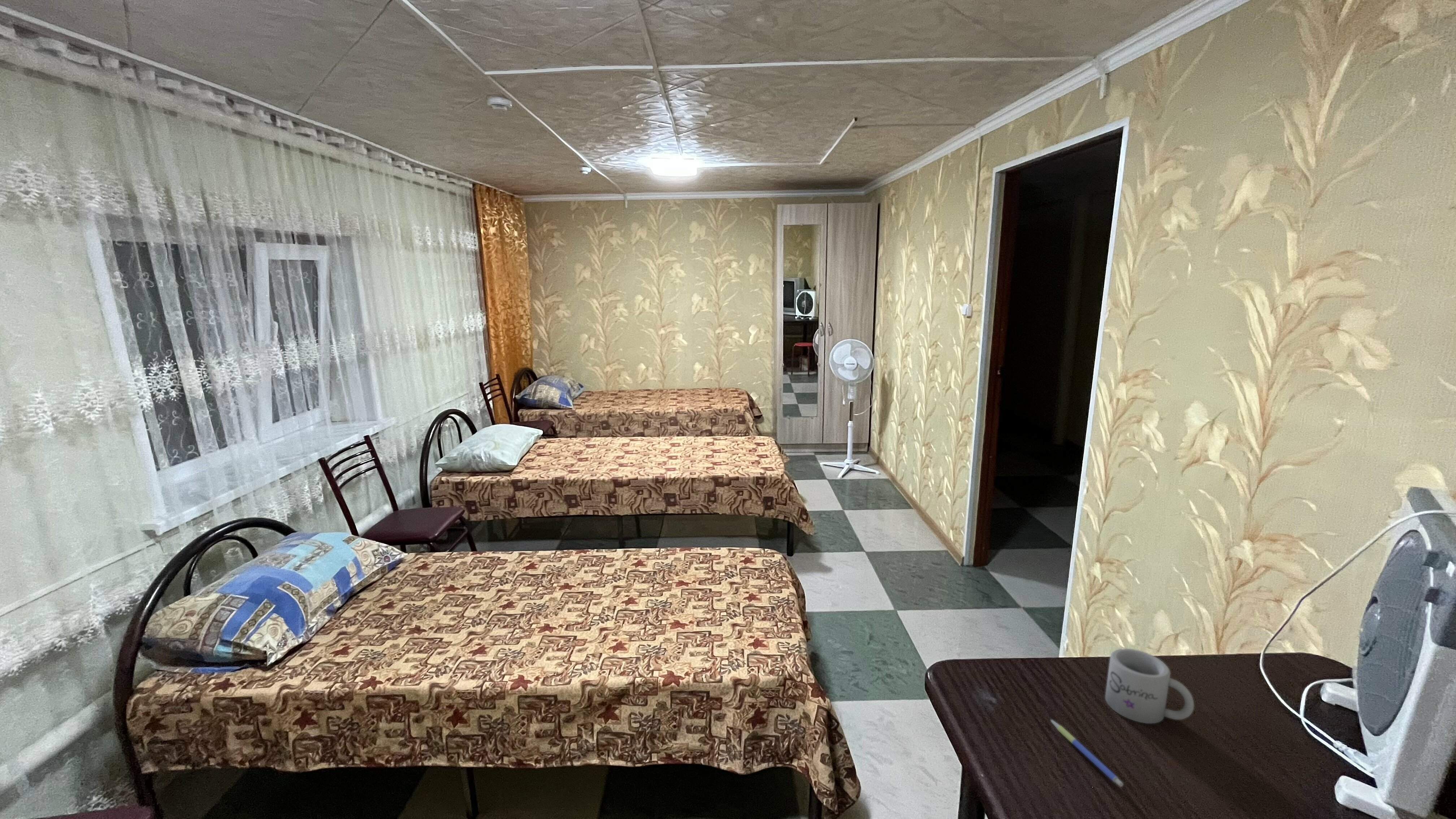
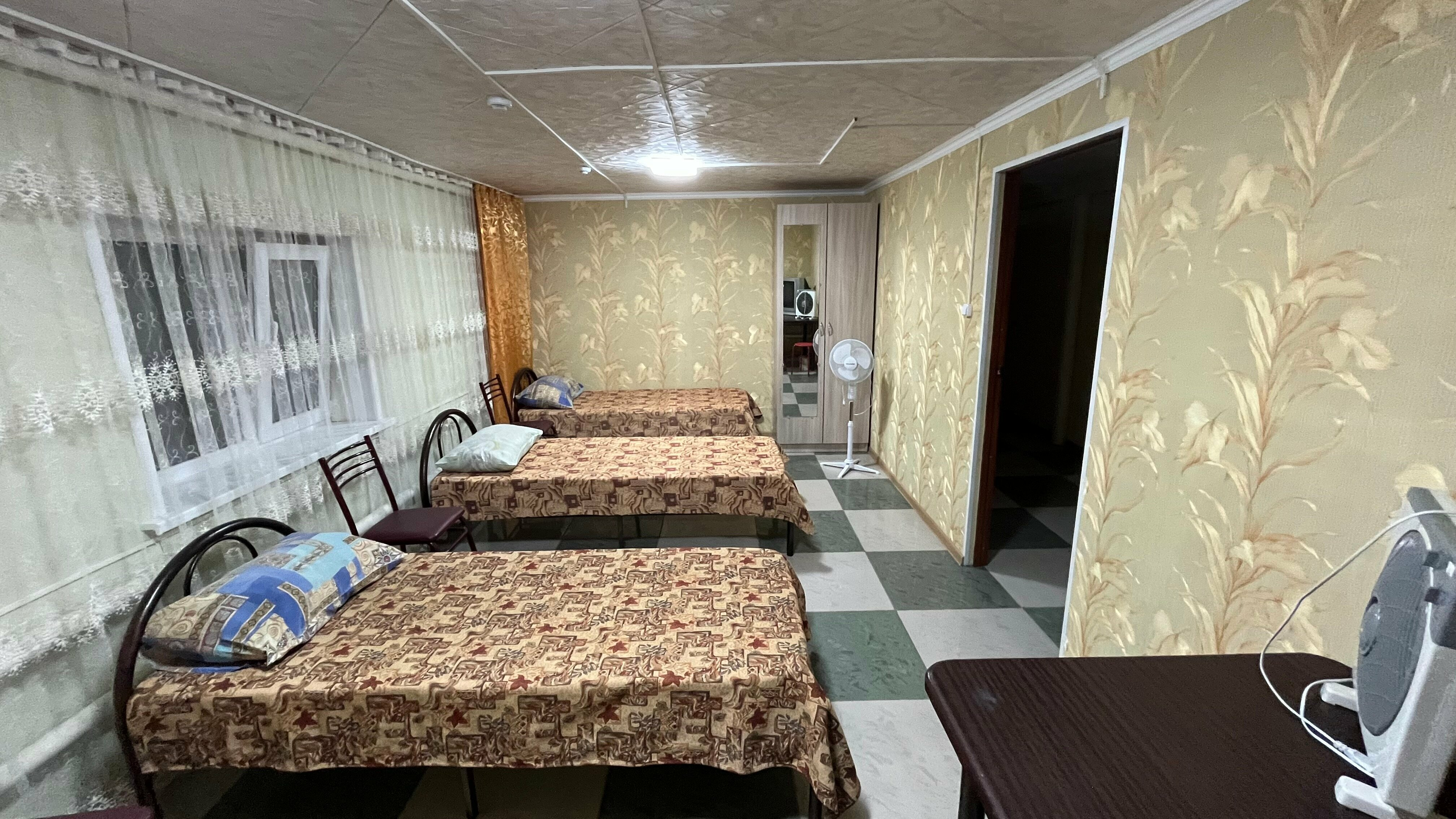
- pen [1050,719,1124,787]
- mug [1105,648,1195,724]
